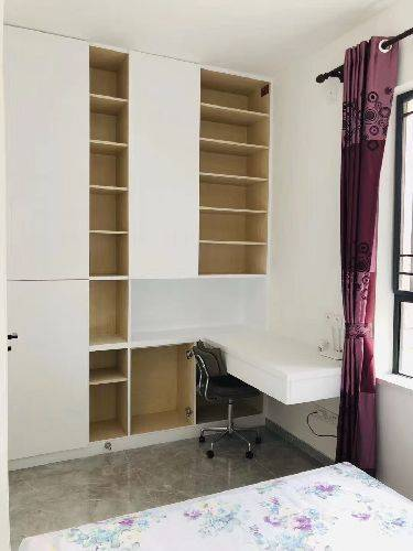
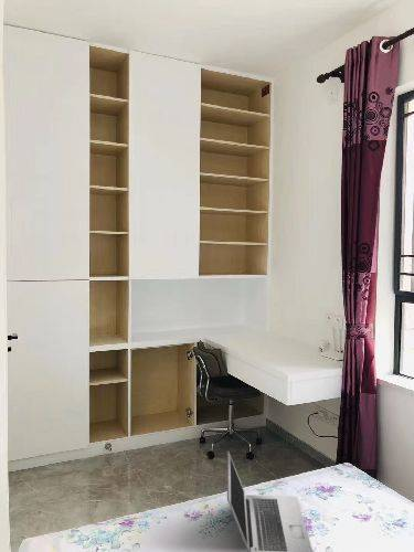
+ laptop [226,449,314,552]
